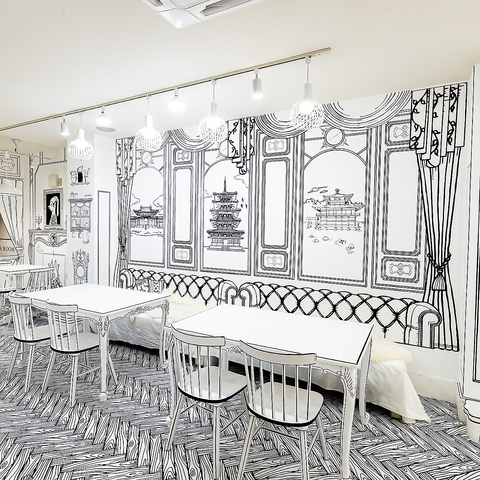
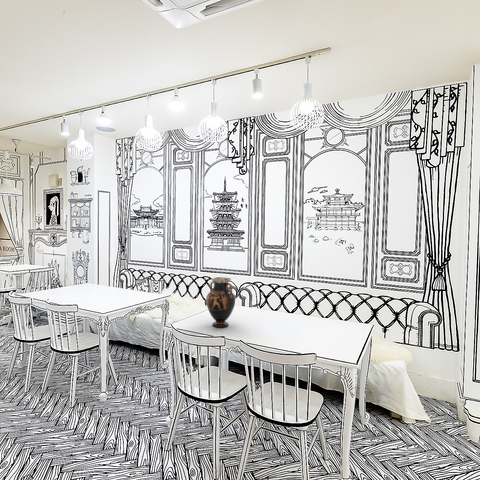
+ vase [205,276,236,328]
